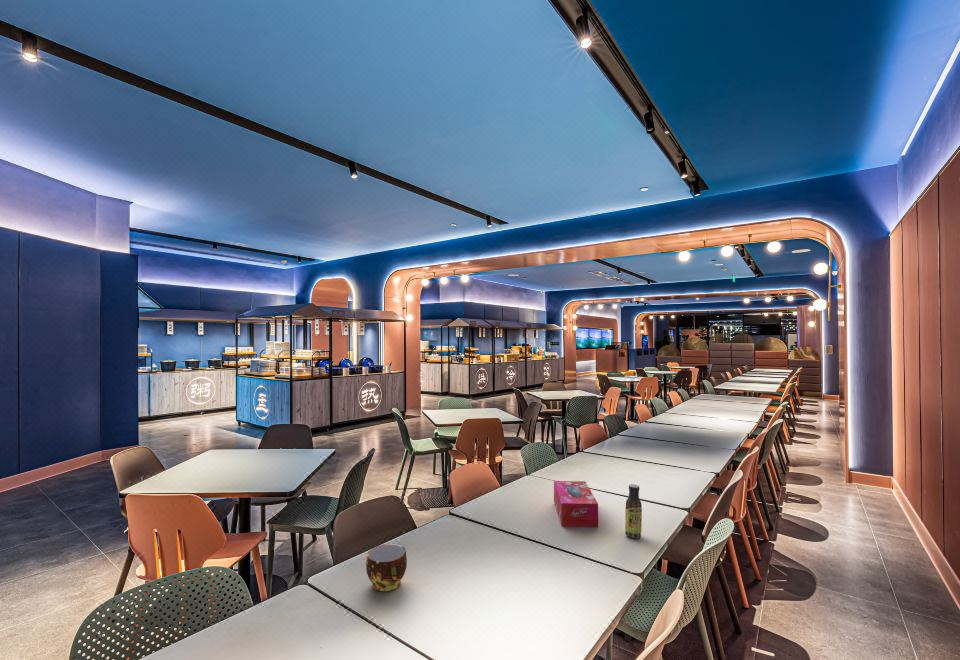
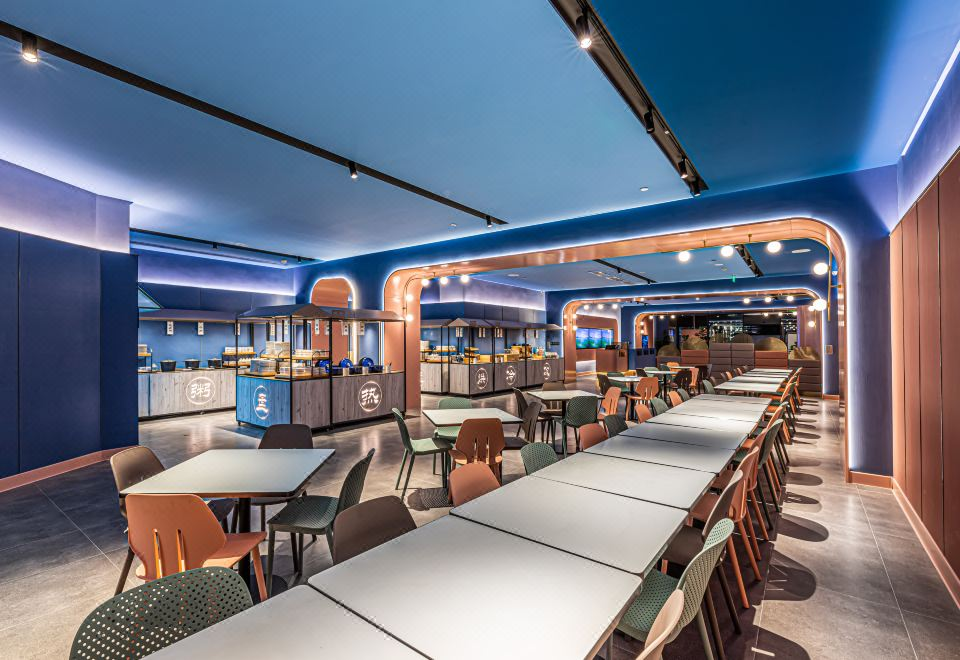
- tissue box [553,480,599,528]
- sauce bottle [624,483,643,539]
- cup [365,543,408,592]
